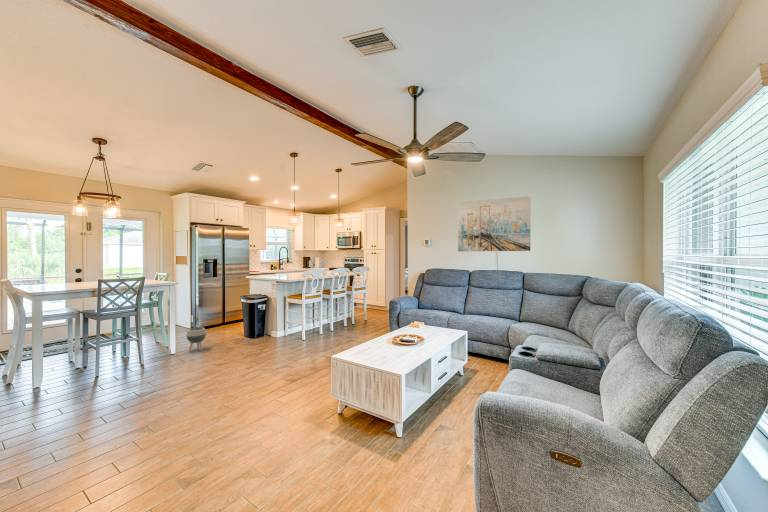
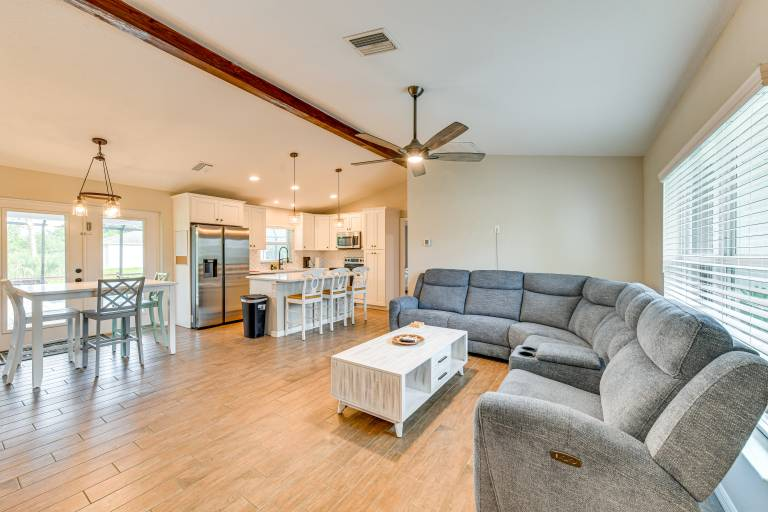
- wall art [457,195,531,252]
- planter [185,326,207,353]
